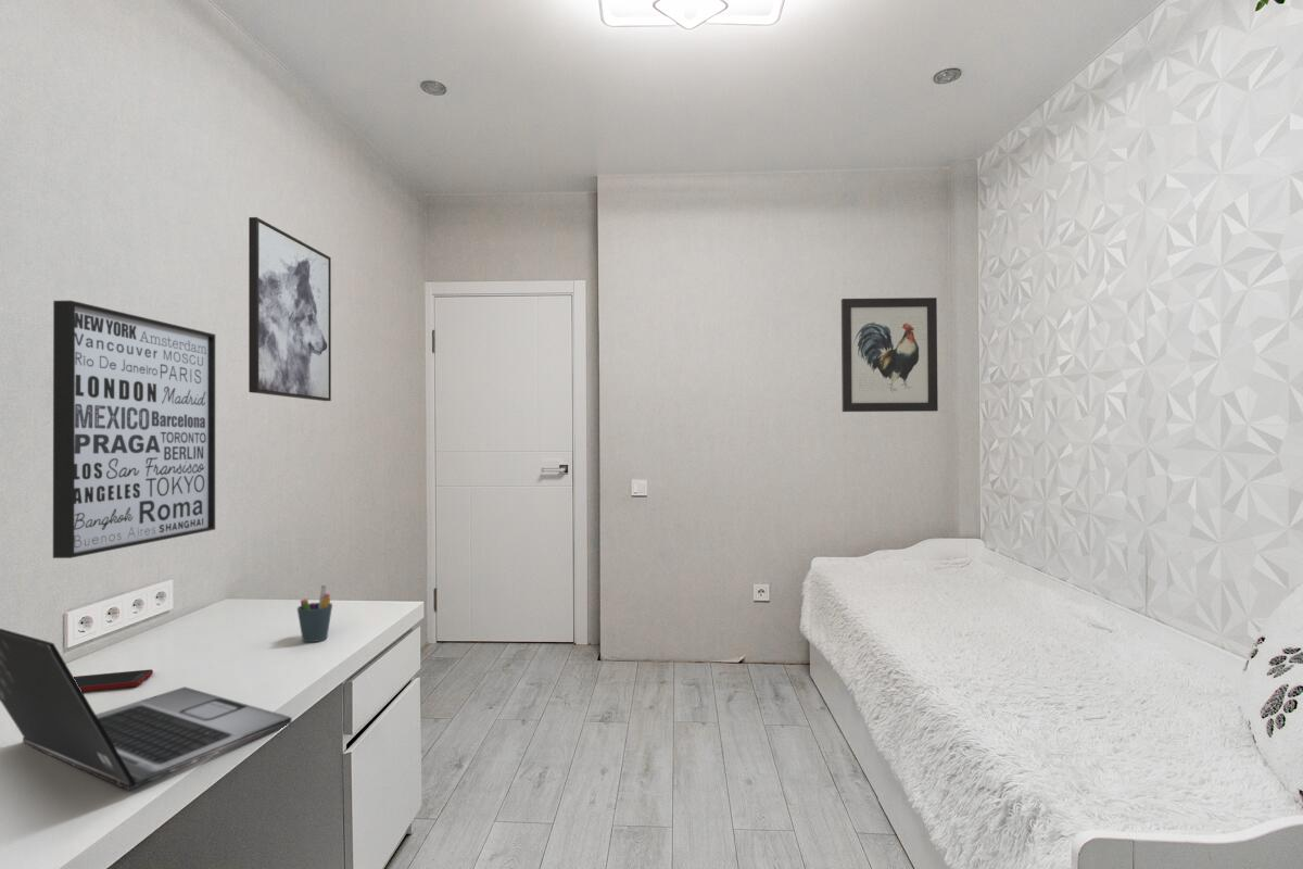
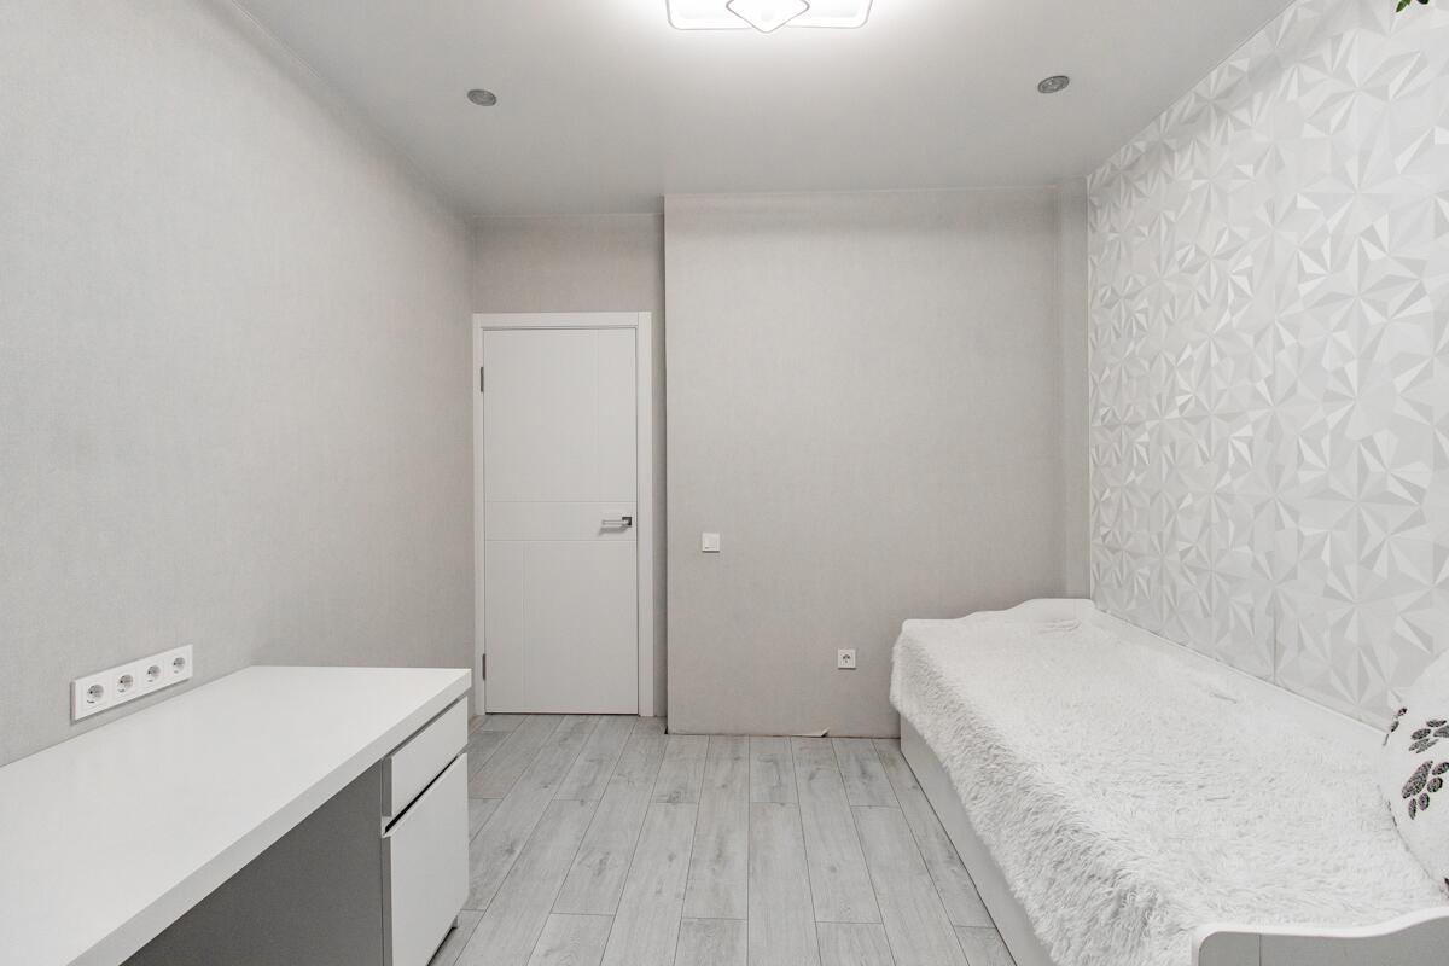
- laptop [0,628,292,792]
- pen holder [296,584,333,643]
- wall art [52,300,216,559]
- wall art [840,297,939,413]
- wall art [248,216,332,402]
- cell phone [73,668,154,692]
